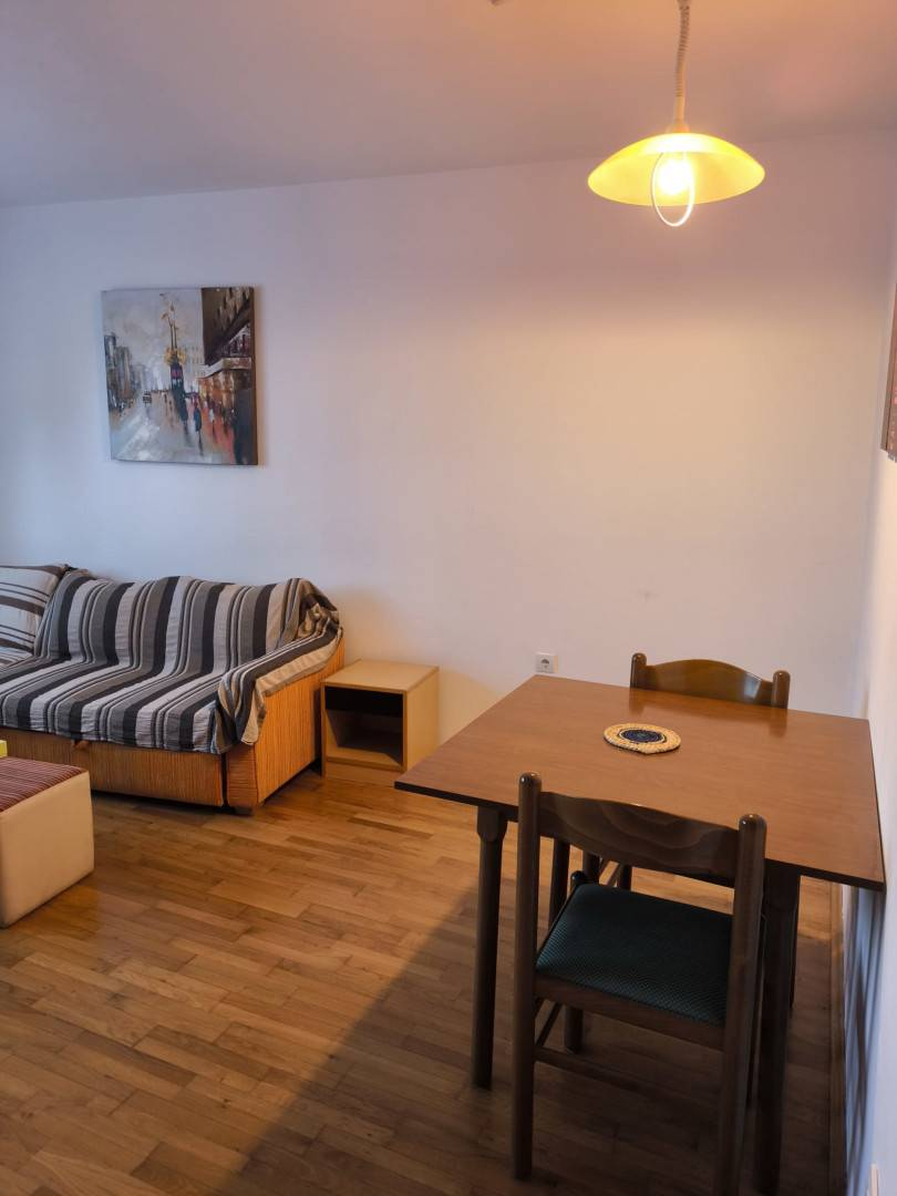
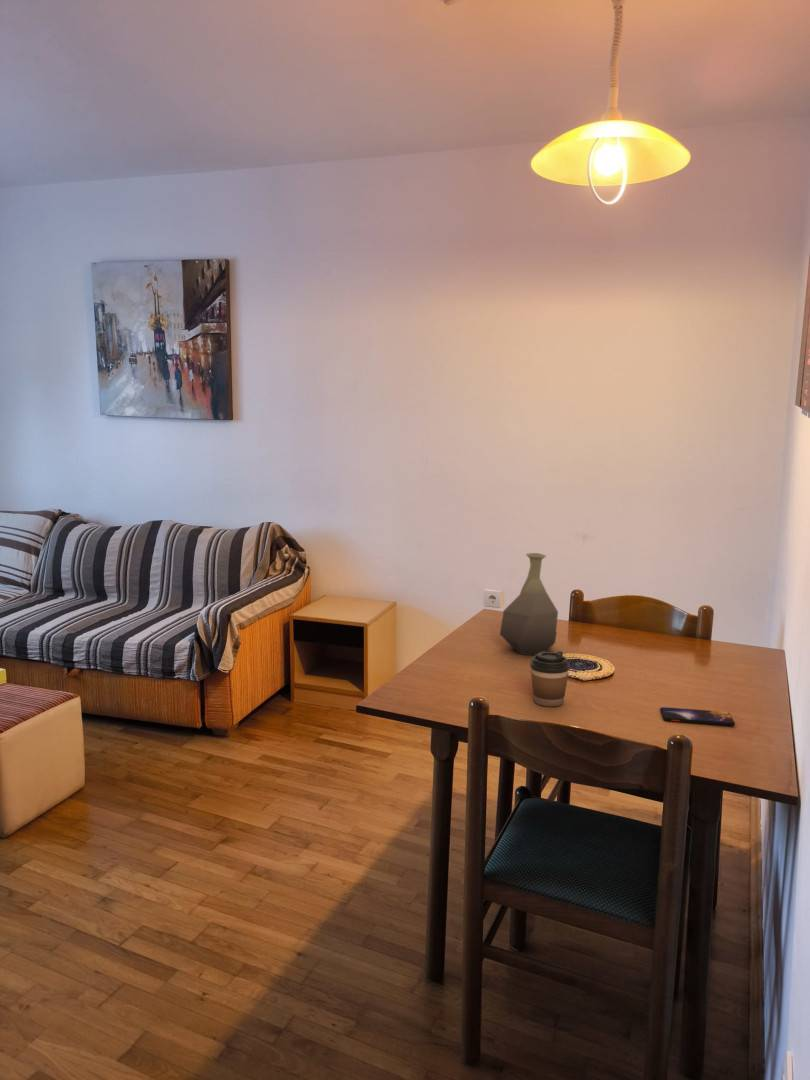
+ coffee cup [529,650,571,708]
+ vase [499,552,559,656]
+ smartphone [659,706,736,727]
